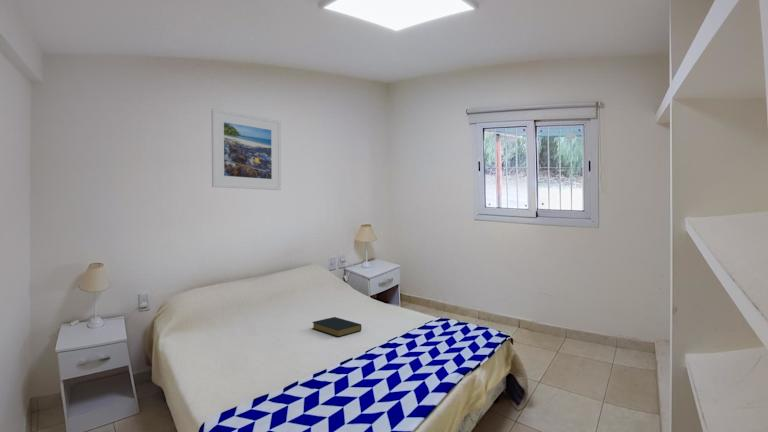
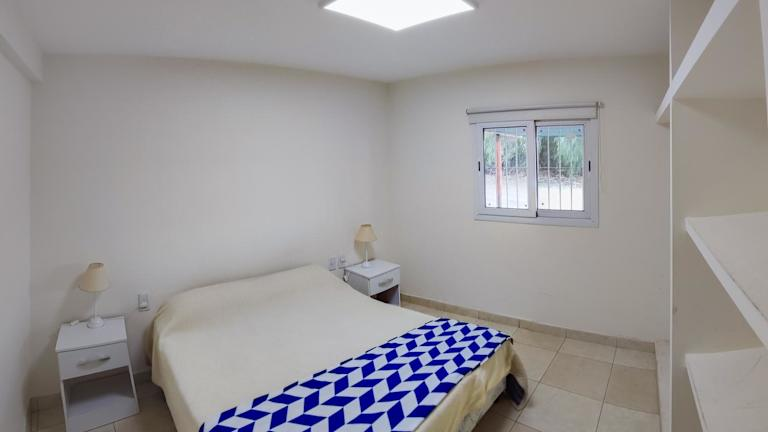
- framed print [210,108,282,191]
- hardback book [311,316,362,338]
